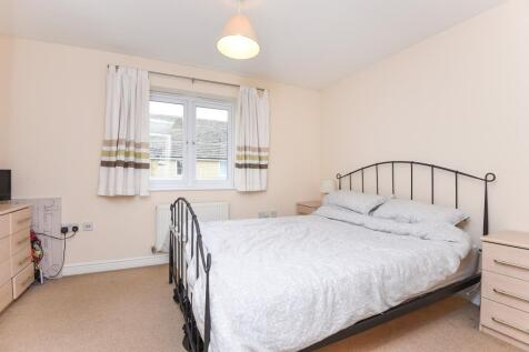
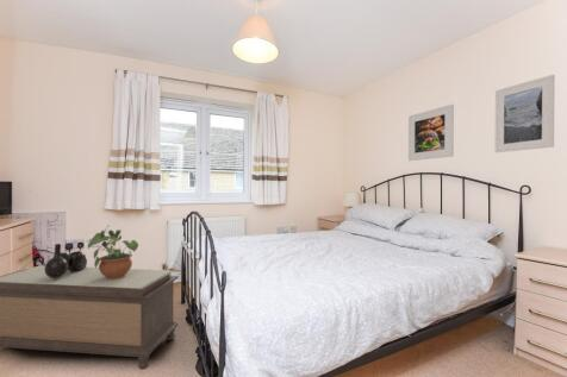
+ bench [0,264,180,371]
+ decorative vase [44,243,88,278]
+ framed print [407,103,455,162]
+ potted plant [87,224,139,279]
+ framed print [494,74,555,153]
